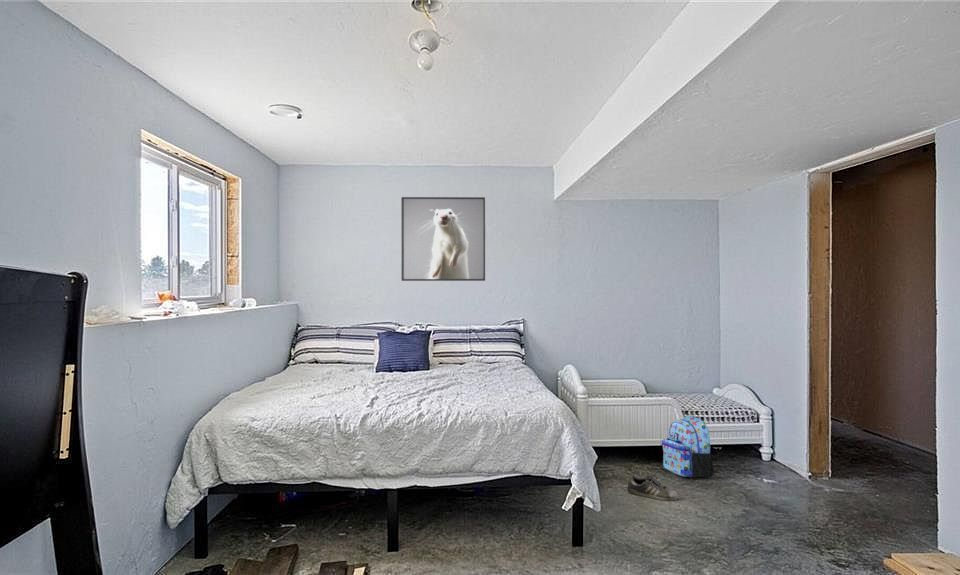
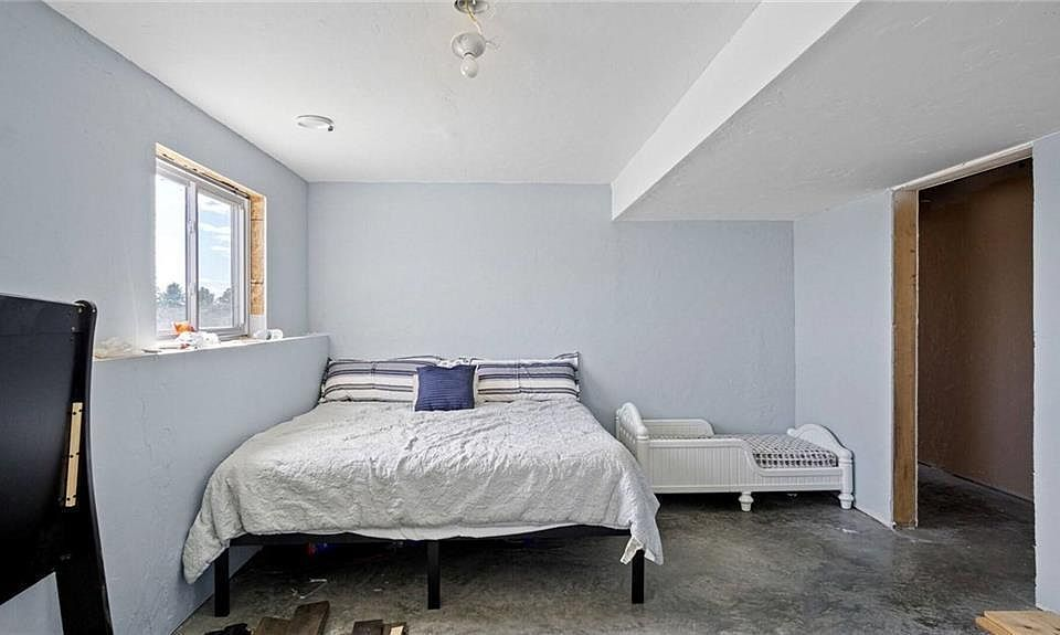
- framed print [400,196,486,282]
- shoe [626,472,680,502]
- backpack [661,415,716,478]
